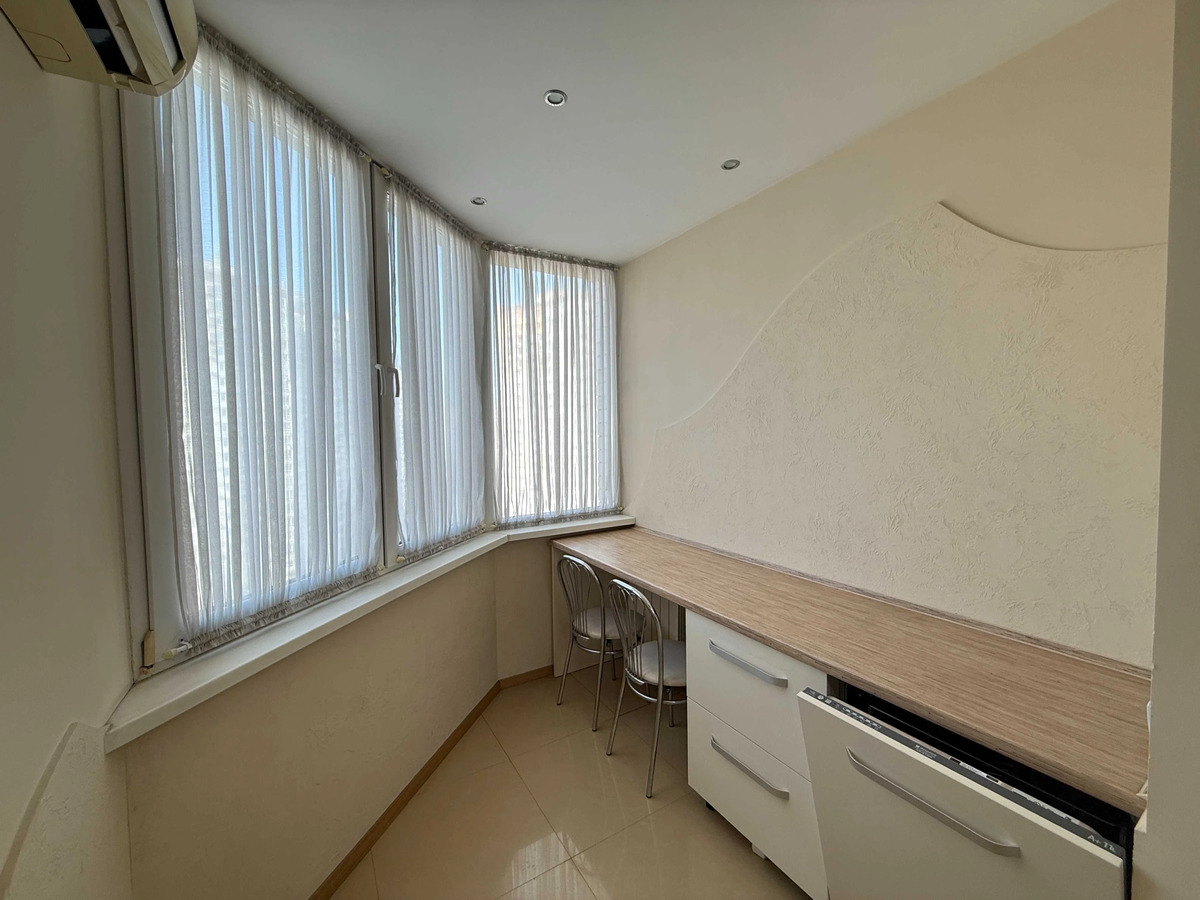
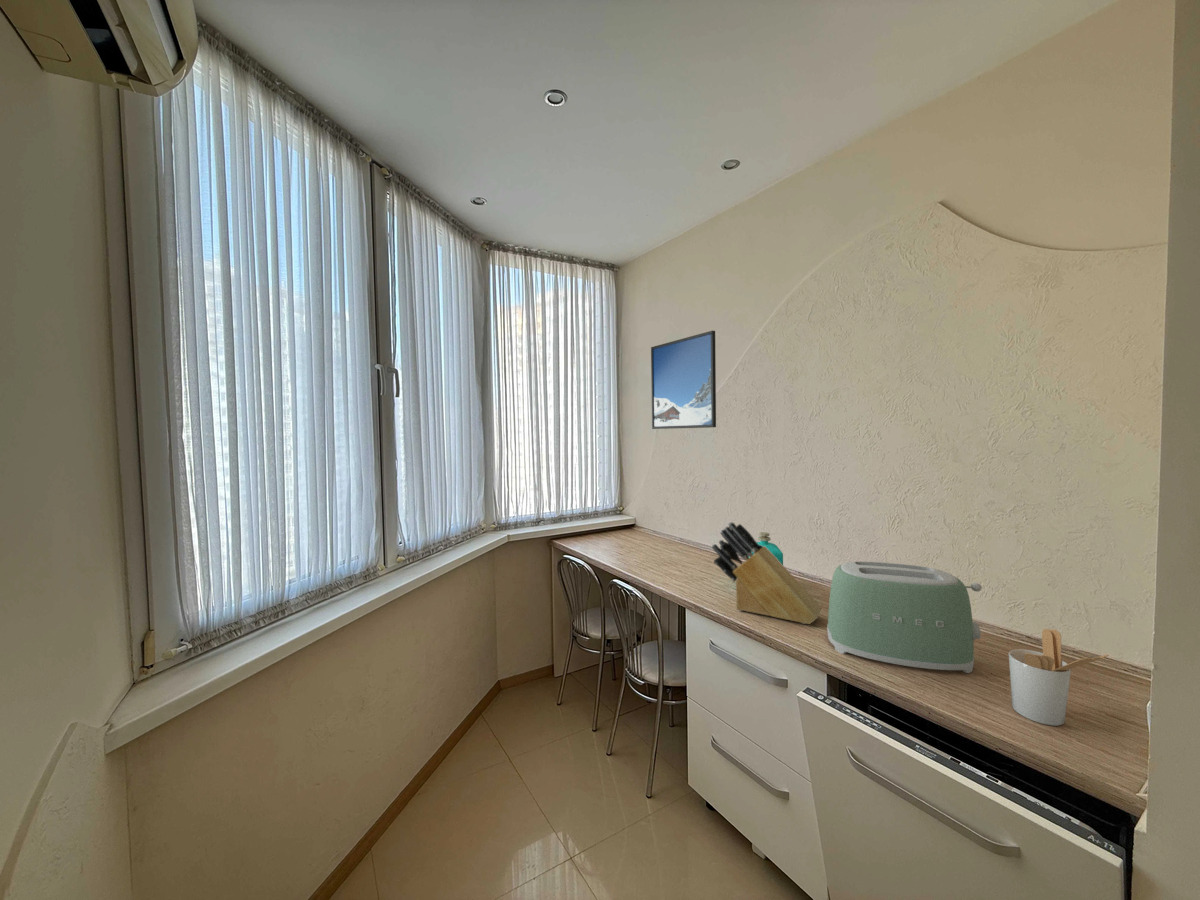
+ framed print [650,330,717,430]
+ utensil holder [1008,628,1110,727]
+ toaster [826,560,983,674]
+ soap bottle [749,531,784,566]
+ knife block [711,521,823,625]
